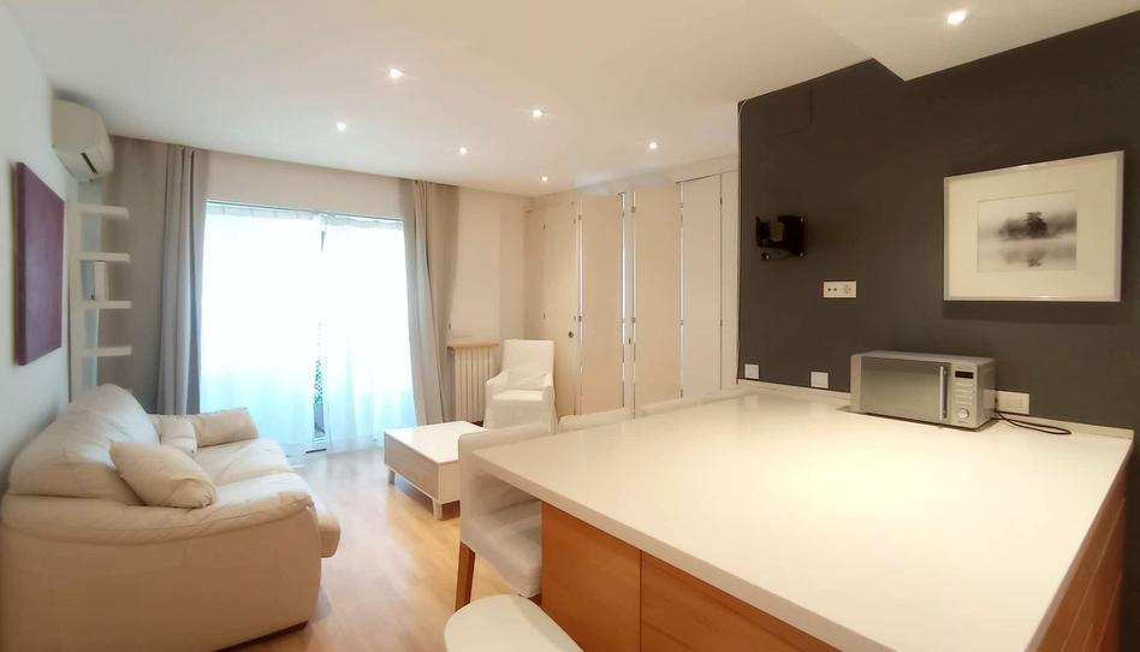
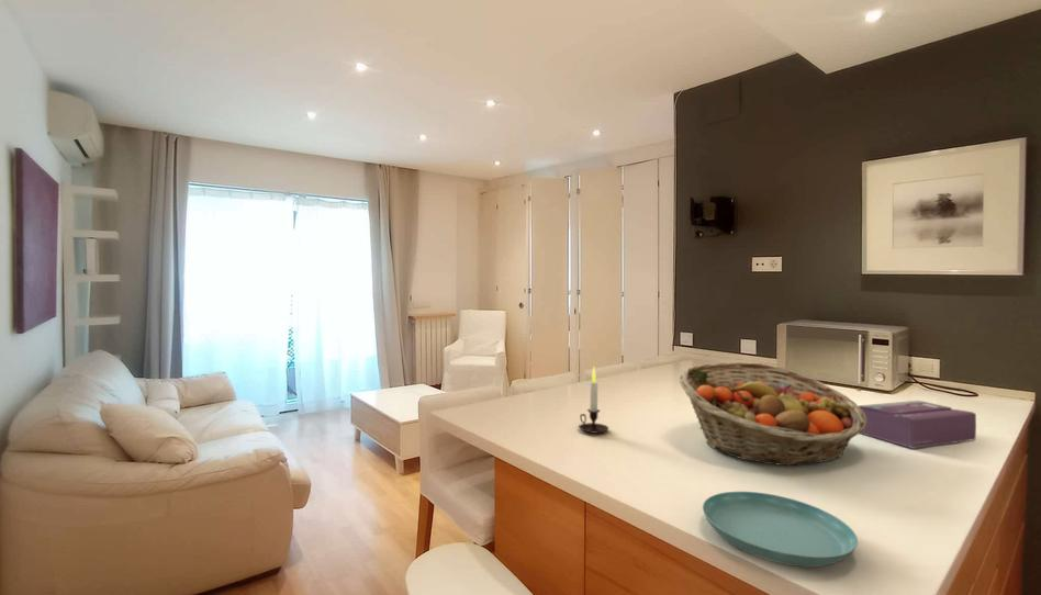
+ candle [578,366,609,435]
+ tissue box [858,400,977,449]
+ saucer [702,491,859,568]
+ fruit basket [678,361,866,467]
